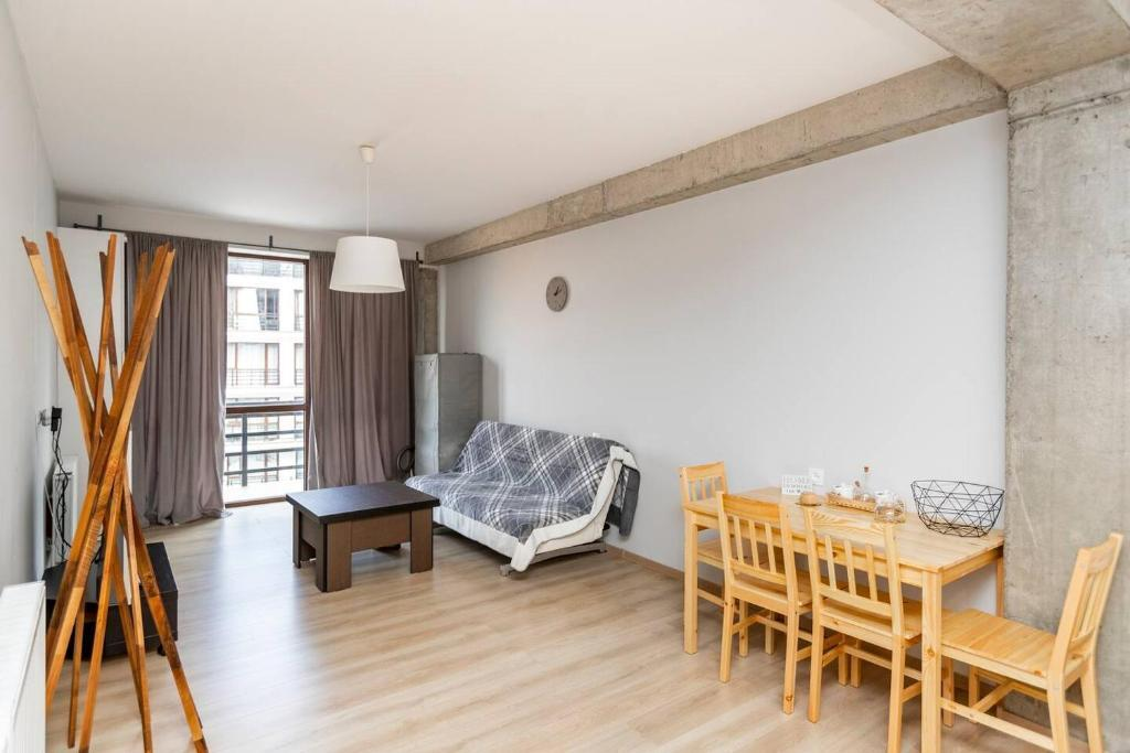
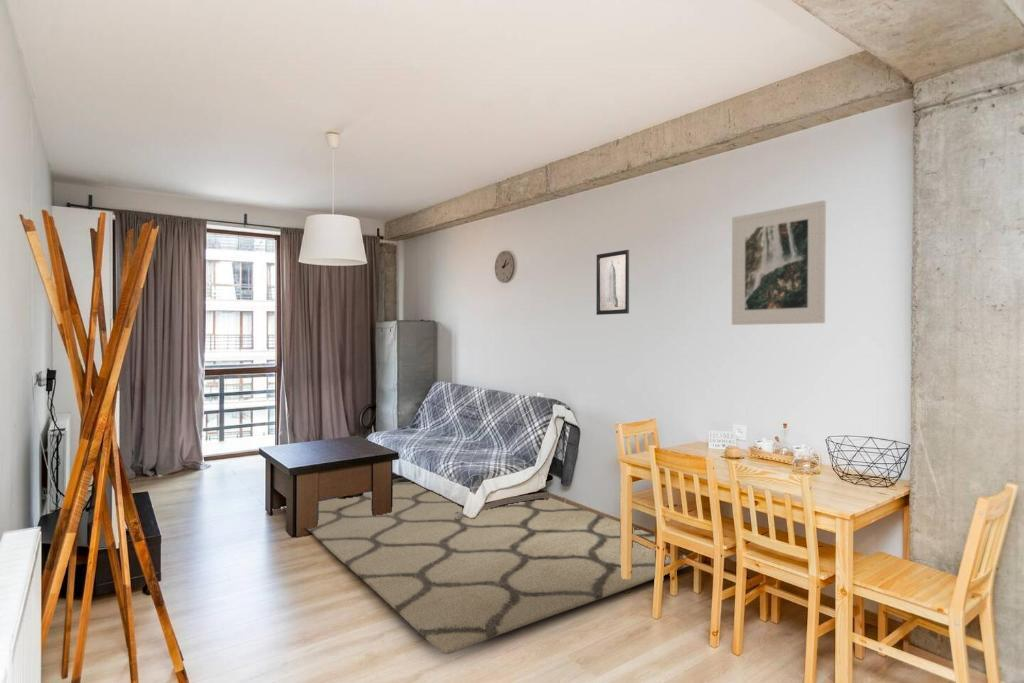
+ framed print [731,199,827,326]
+ wall art [595,249,630,316]
+ rug [283,481,690,655]
